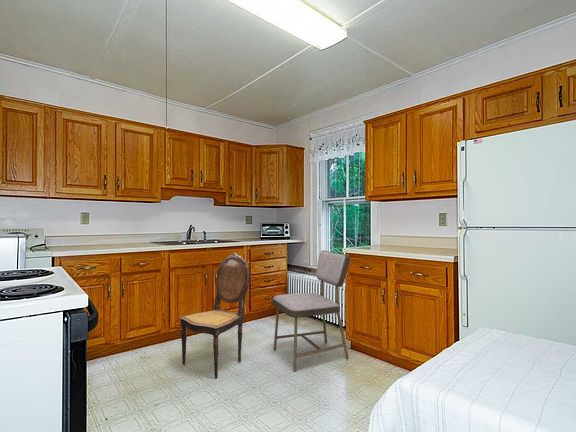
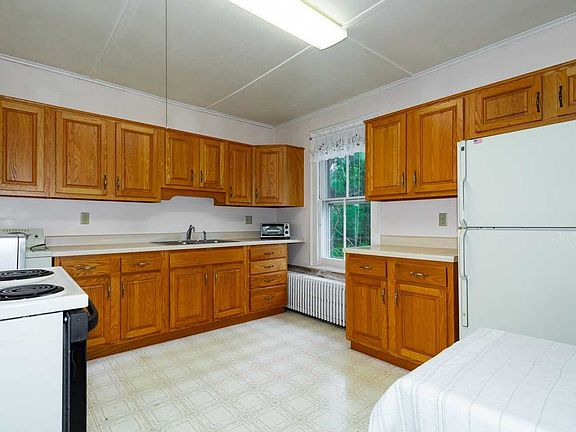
- dining chair [179,252,251,379]
- dining chair [271,249,351,373]
